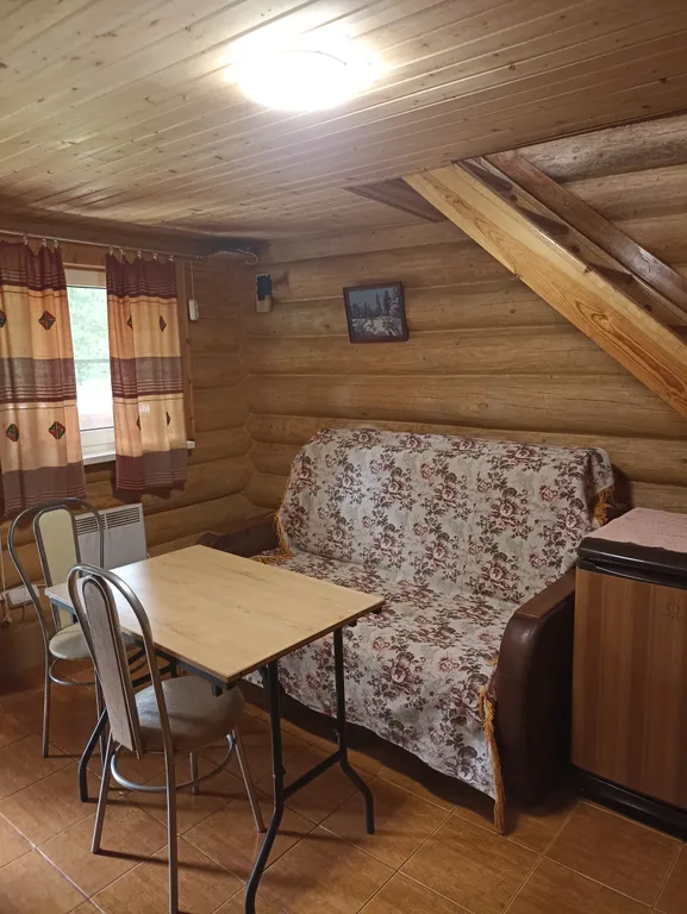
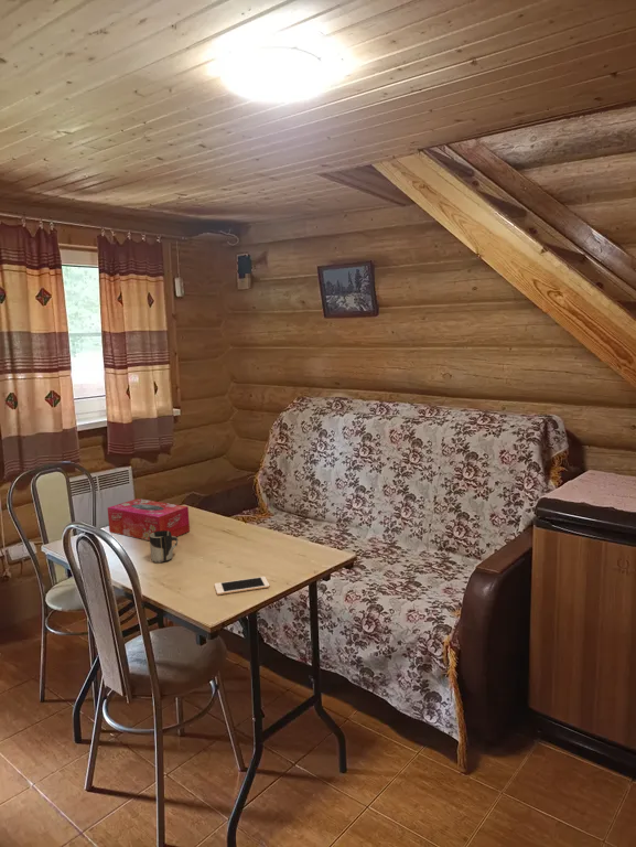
+ cup [149,530,179,564]
+ cell phone [214,576,270,596]
+ tissue box [107,497,191,542]
